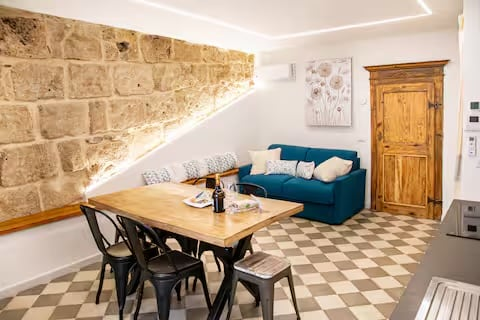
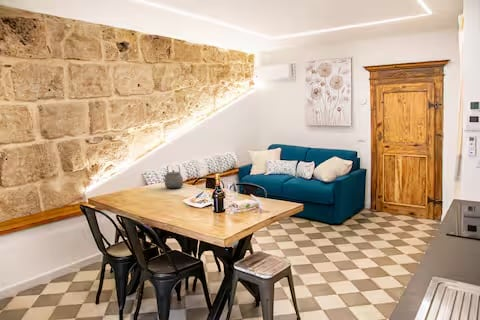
+ tea kettle [162,164,184,189]
